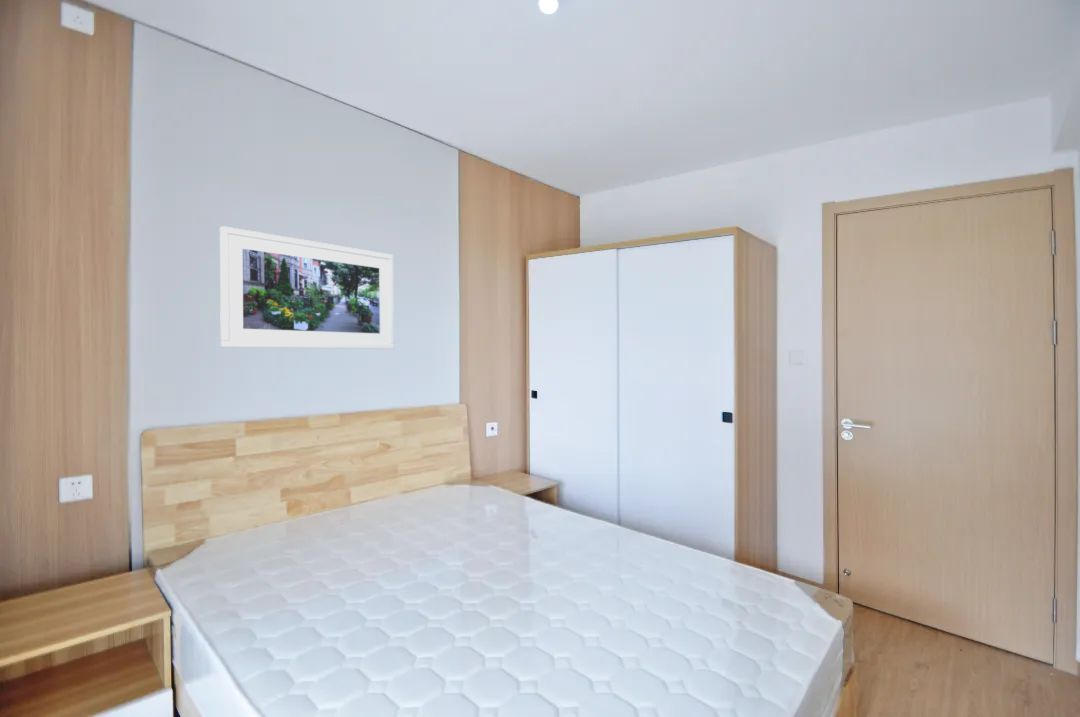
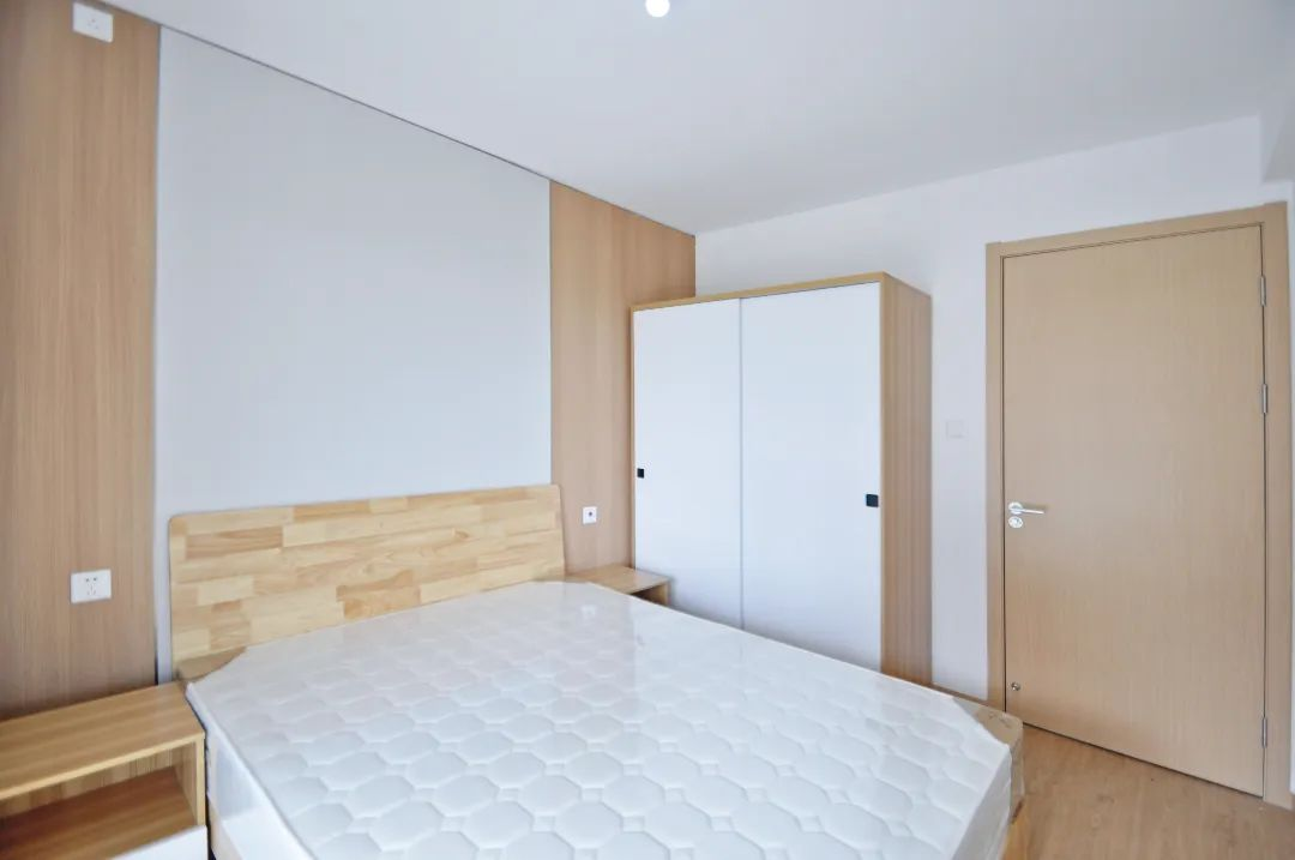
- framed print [219,225,395,350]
